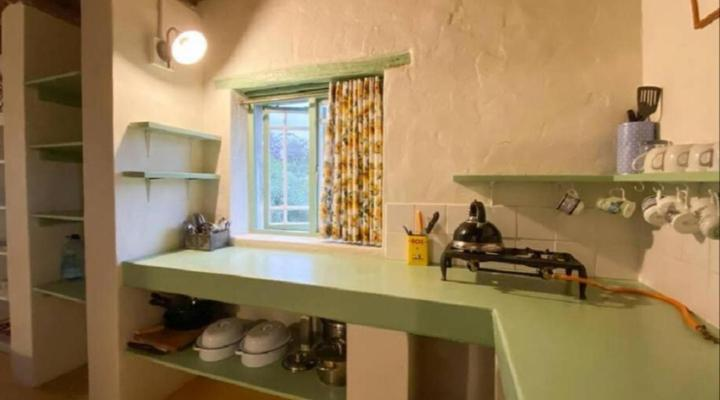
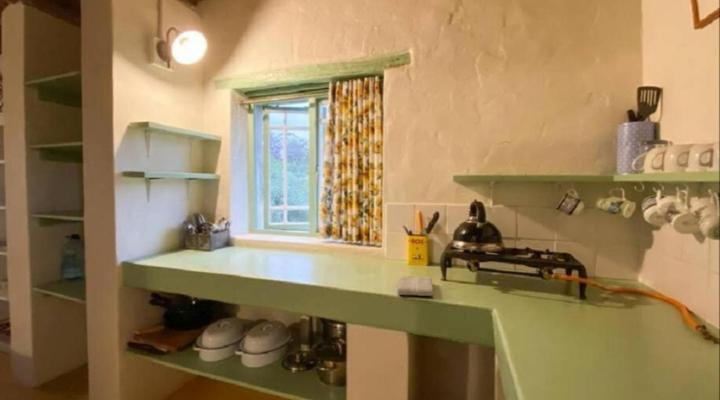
+ washcloth [397,275,435,297]
